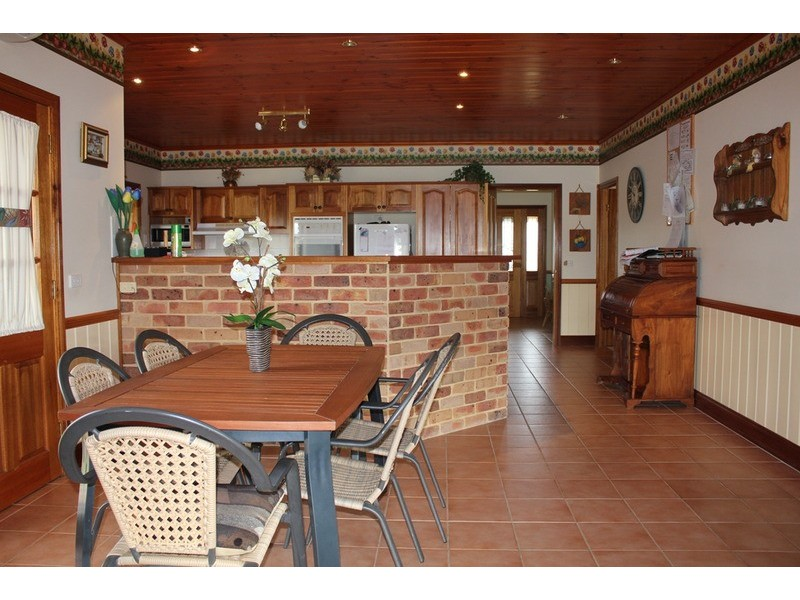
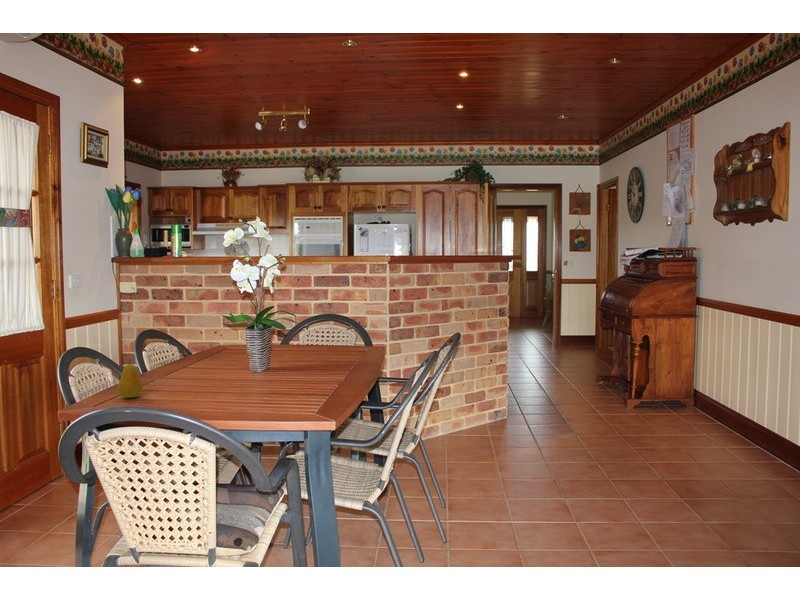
+ fruit [117,358,144,399]
